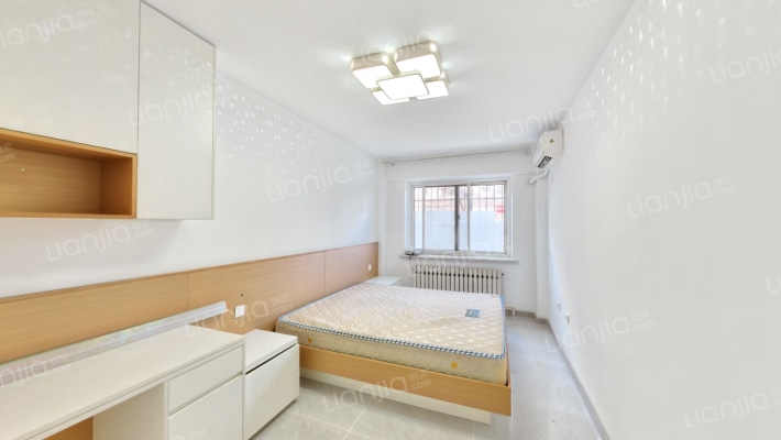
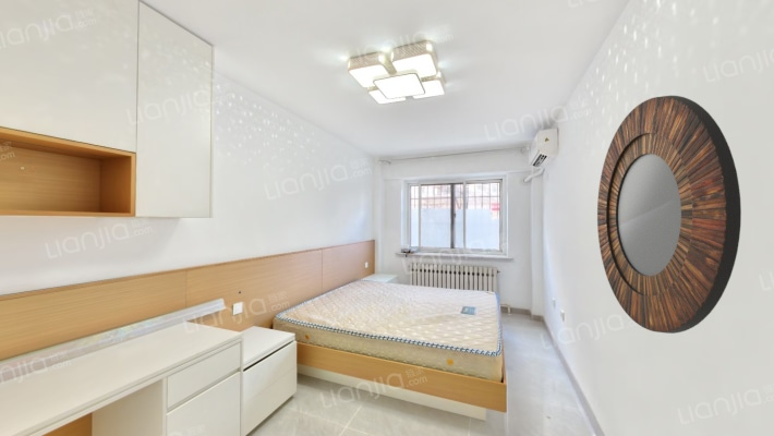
+ home mirror [596,95,742,335]
